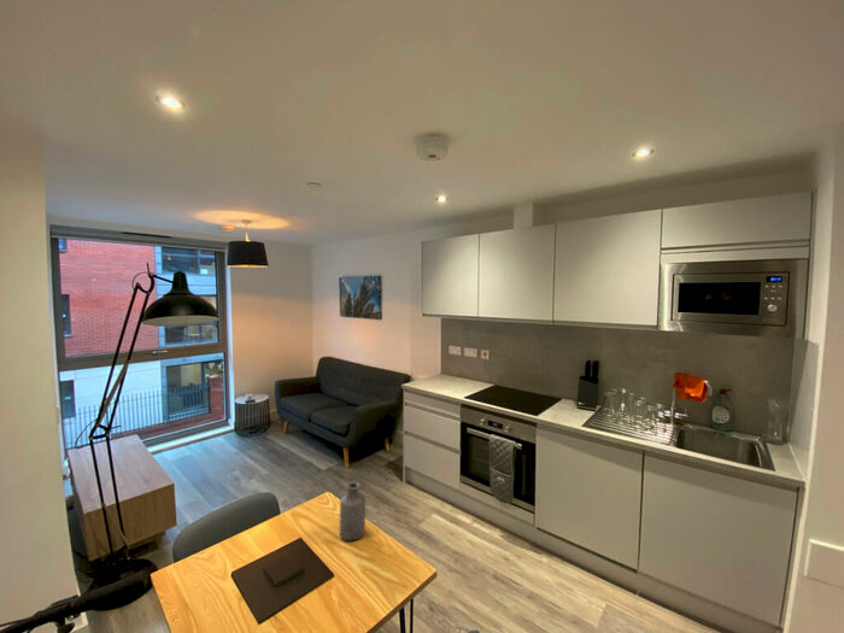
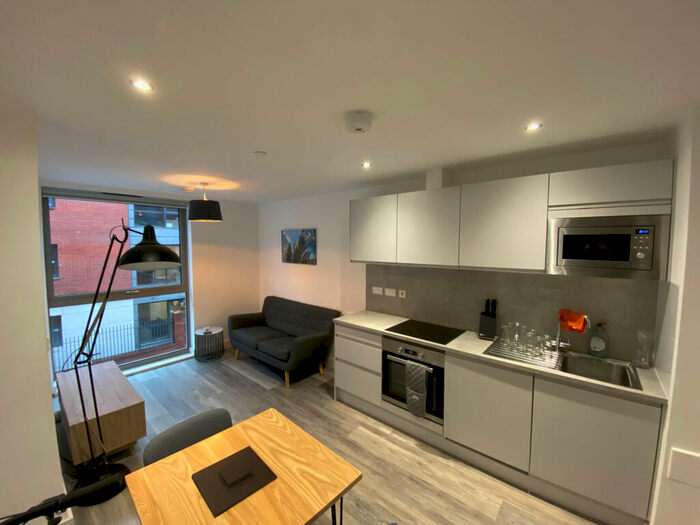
- bottle [339,480,367,543]
